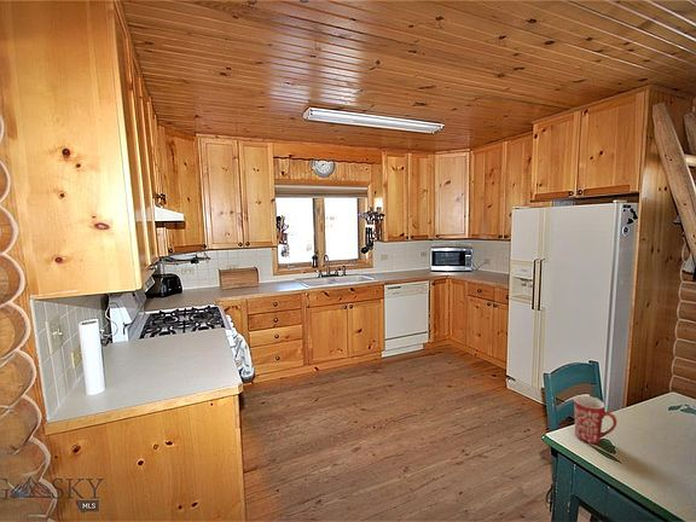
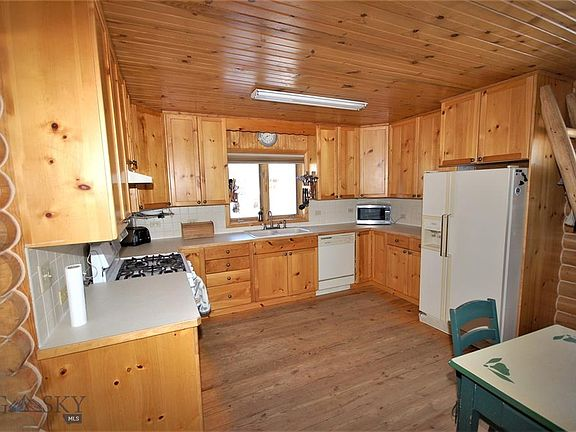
- mug [573,394,617,445]
